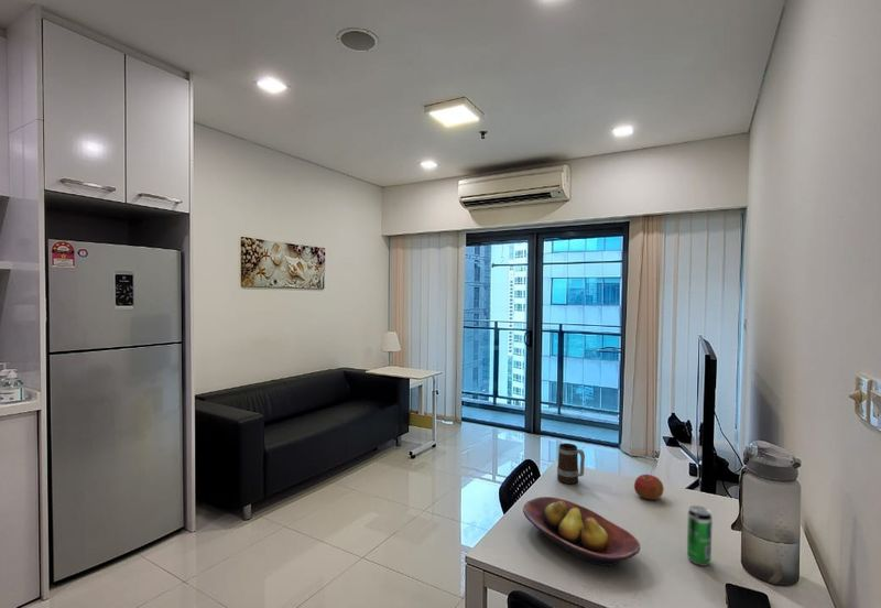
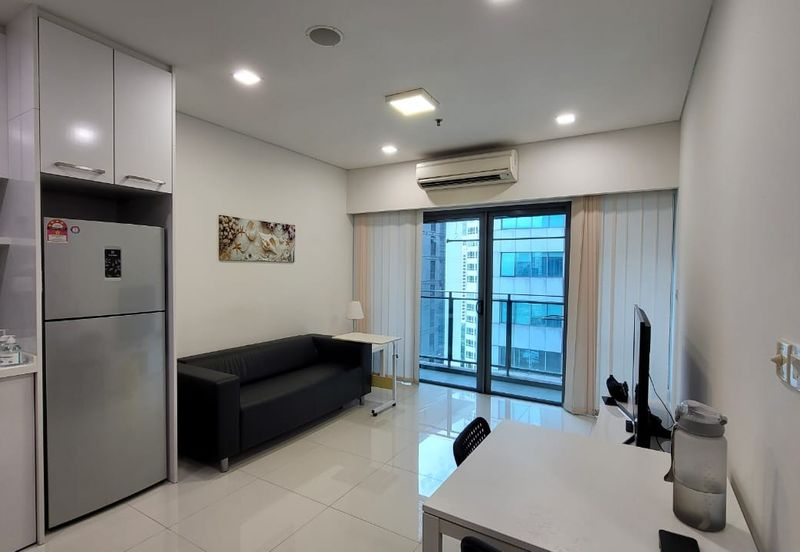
- beverage can [686,504,714,567]
- fruit bowl [522,496,641,567]
- mug [556,442,586,485]
- apple [633,474,665,500]
